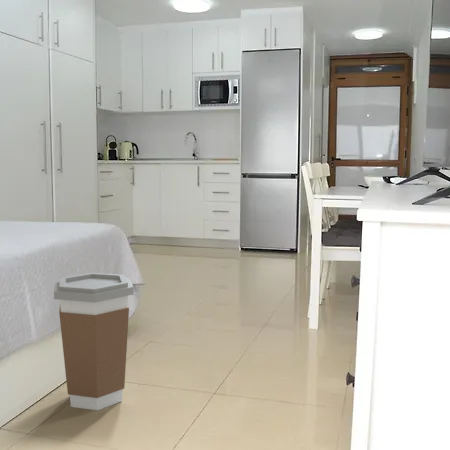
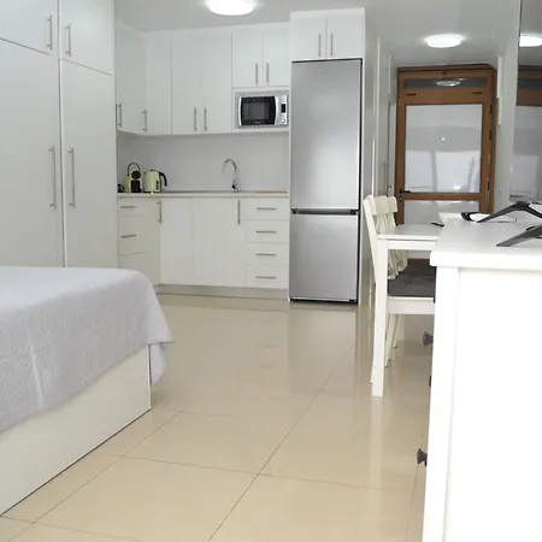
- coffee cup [53,272,134,411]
